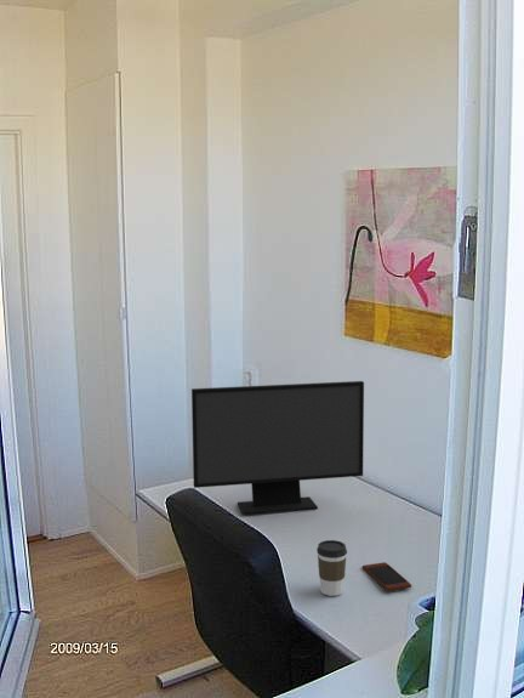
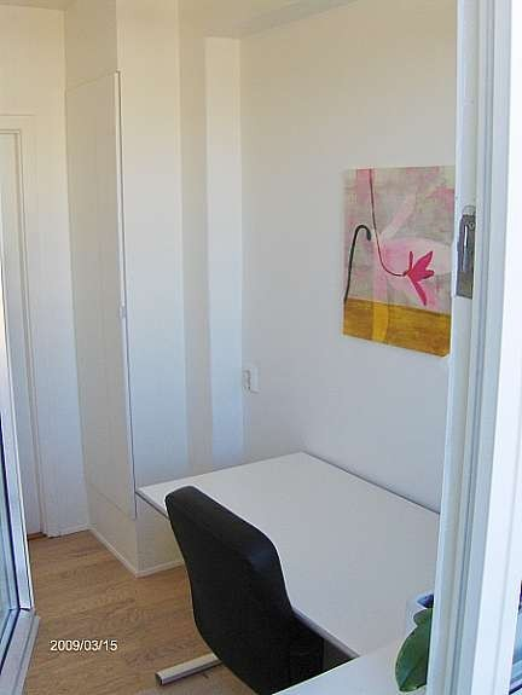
- smartphone [361,562,412,592]
- computer monitor [190,380,365,516]
- coffee cup [315,539,348,597]
